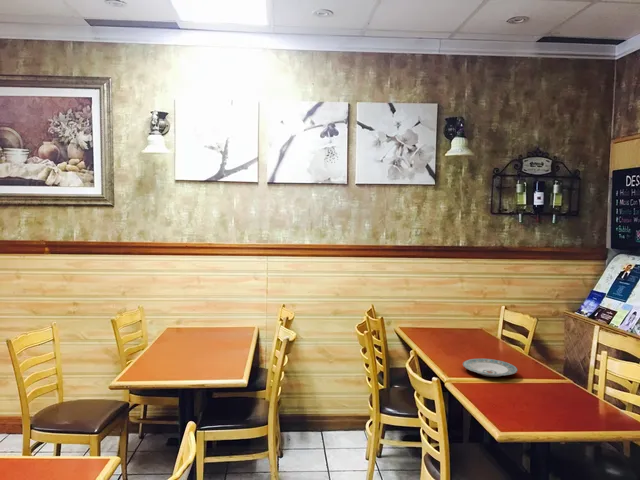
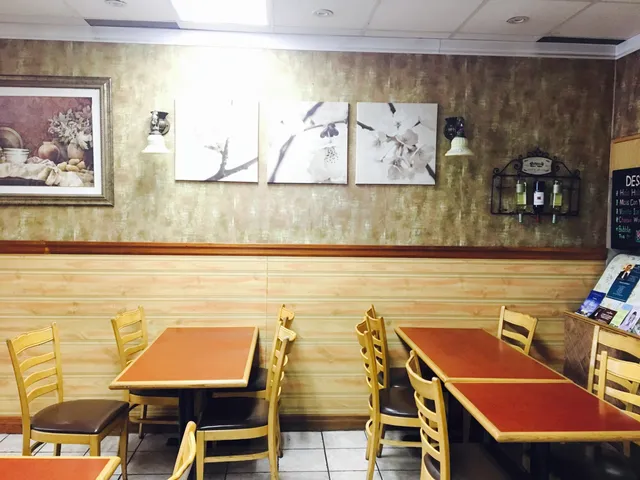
- plate [462,358,519,378]
